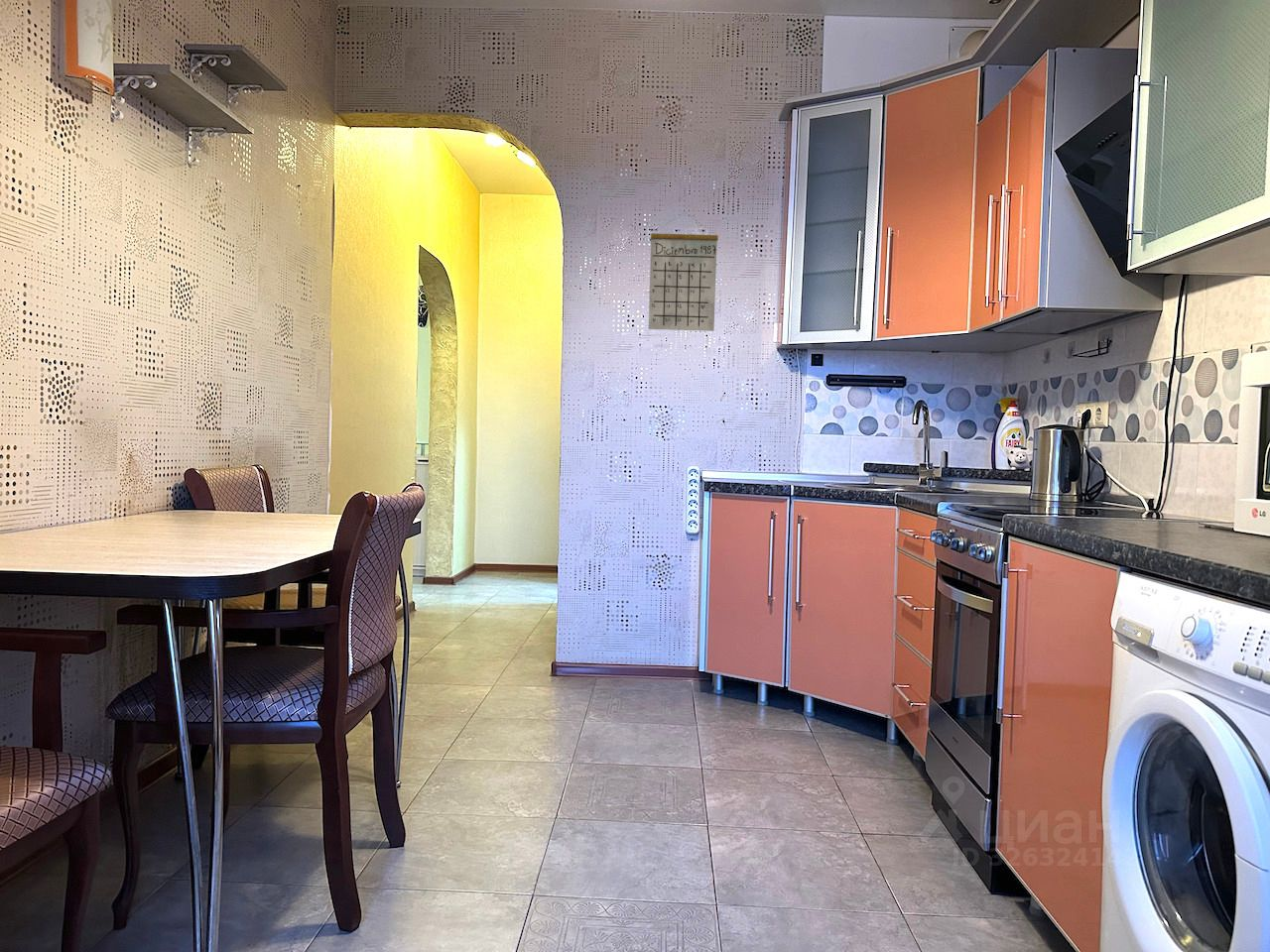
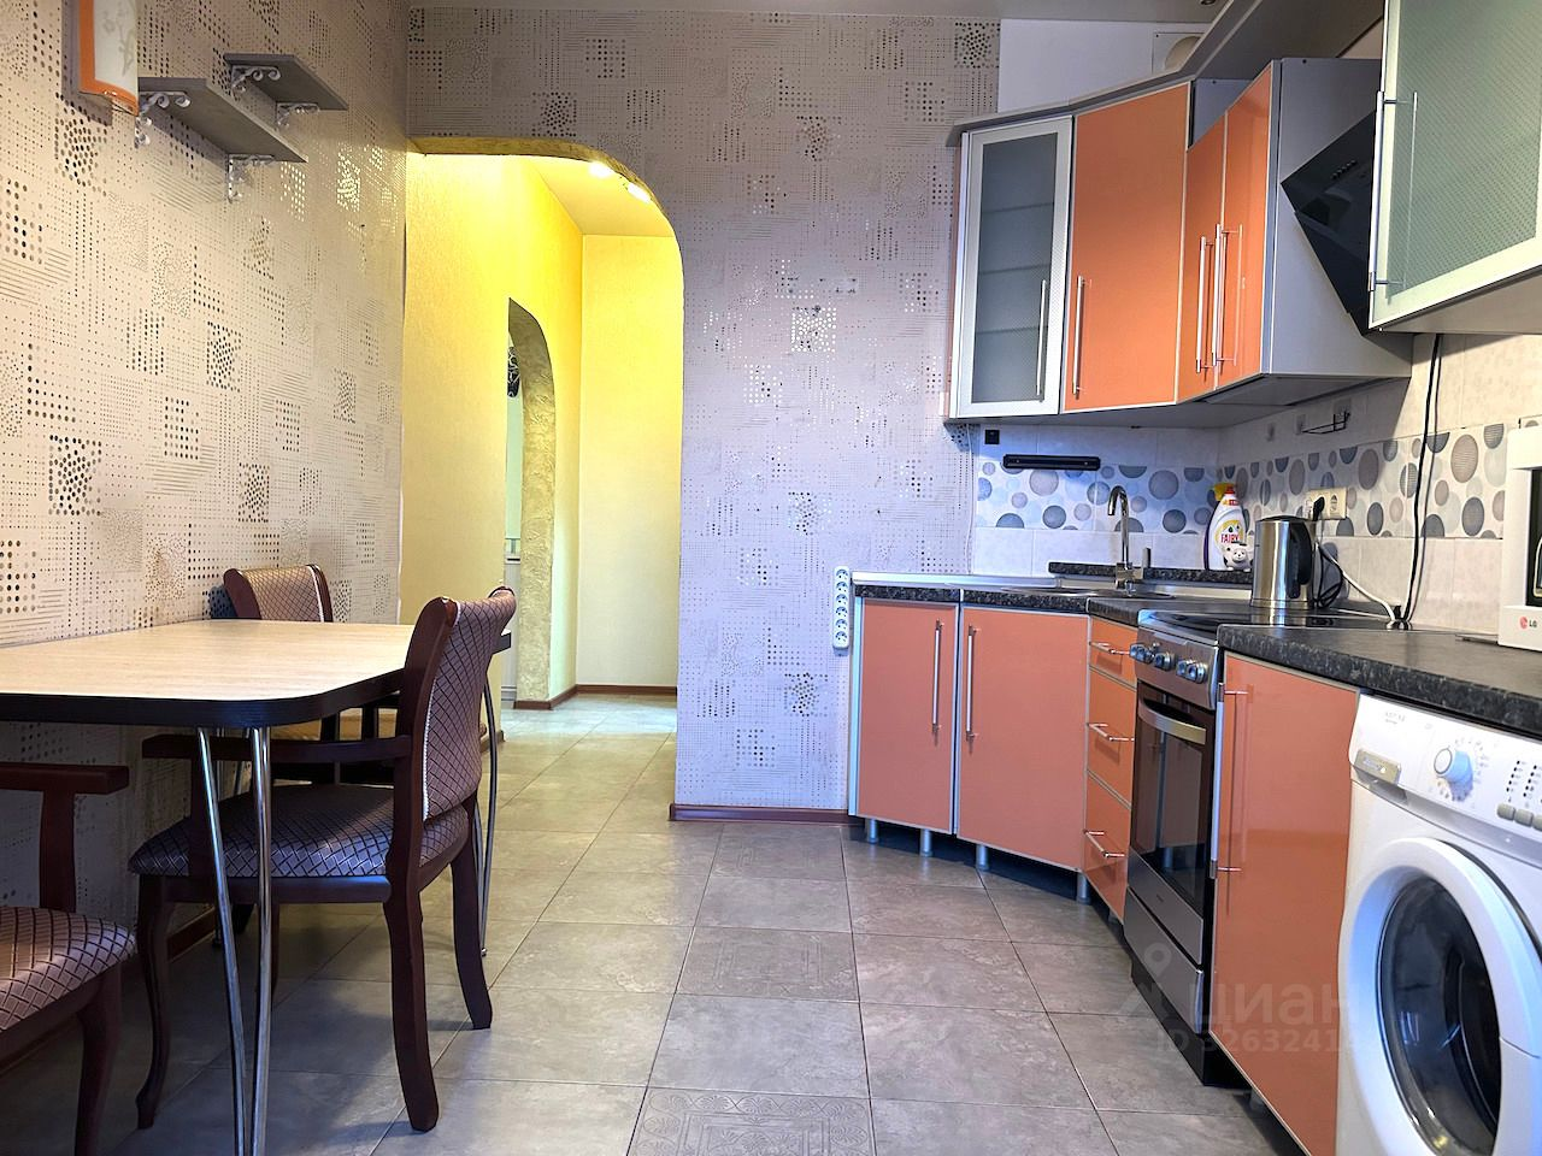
- calendar [648,211,719,332]
